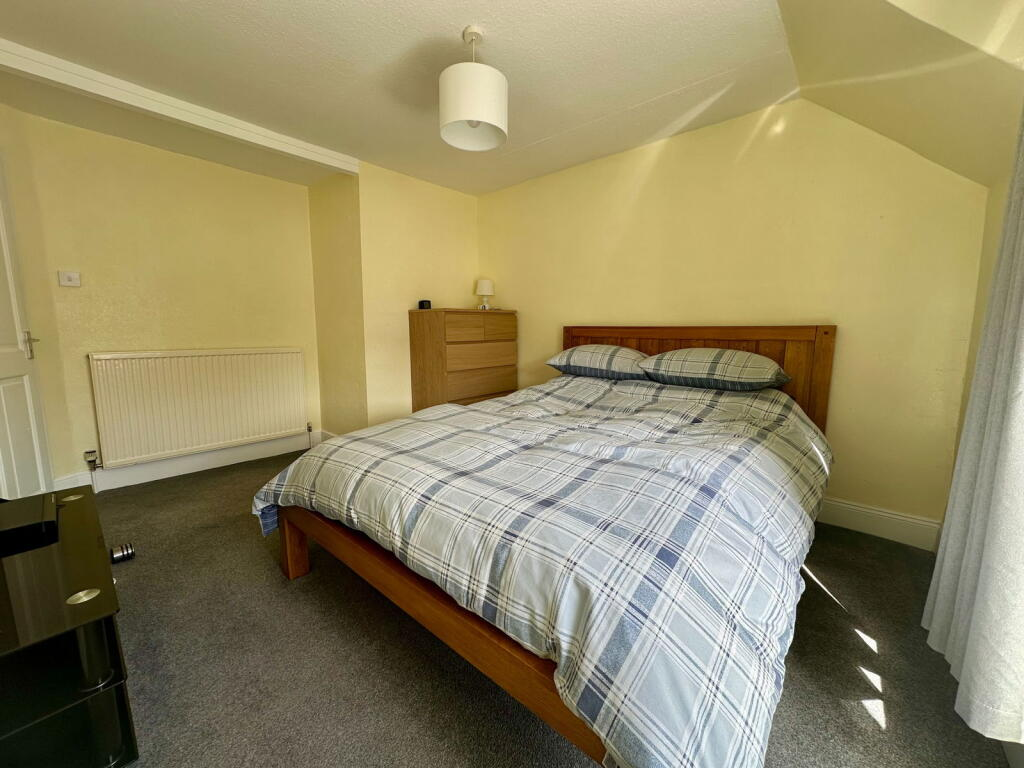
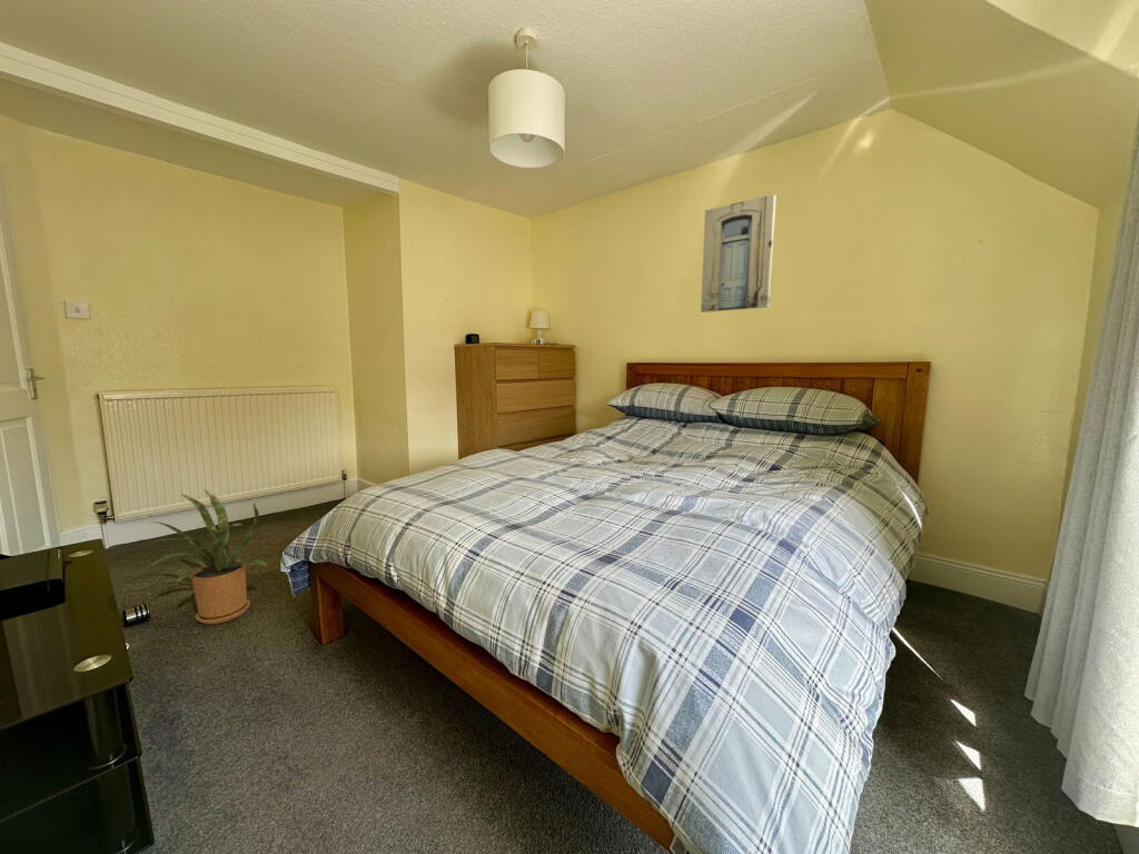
+ wall art [700,193,778,314]
+ house plant [150,488,268,625]
